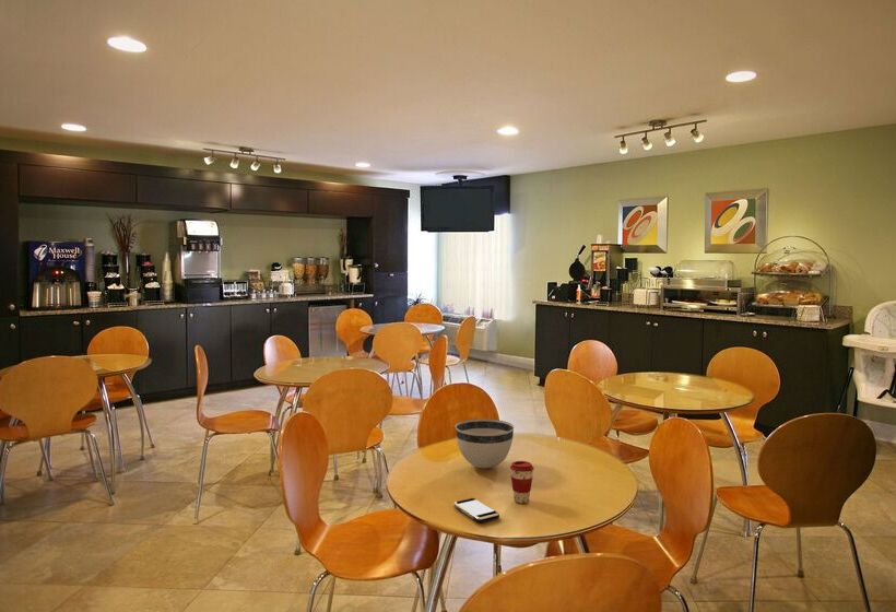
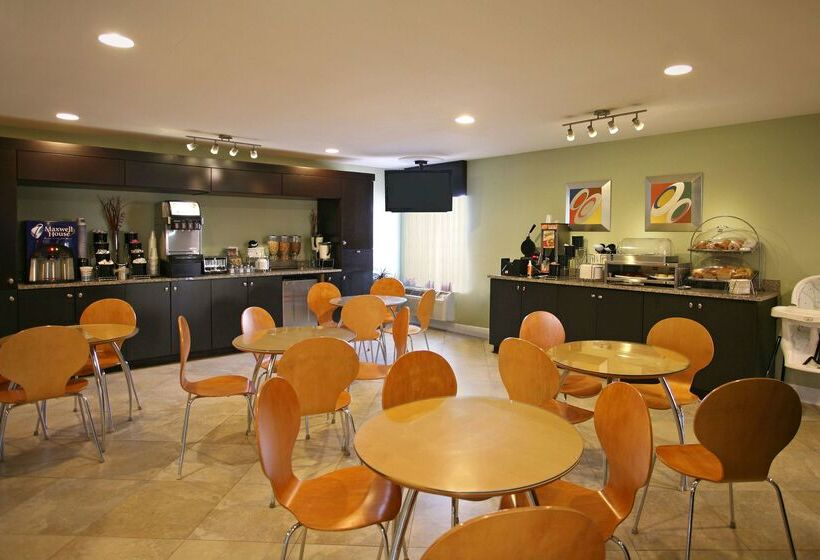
- coffee cup [509,460,535,505]
- smartphone [452,497,500,523]
- bowl [455,417,516,469]
